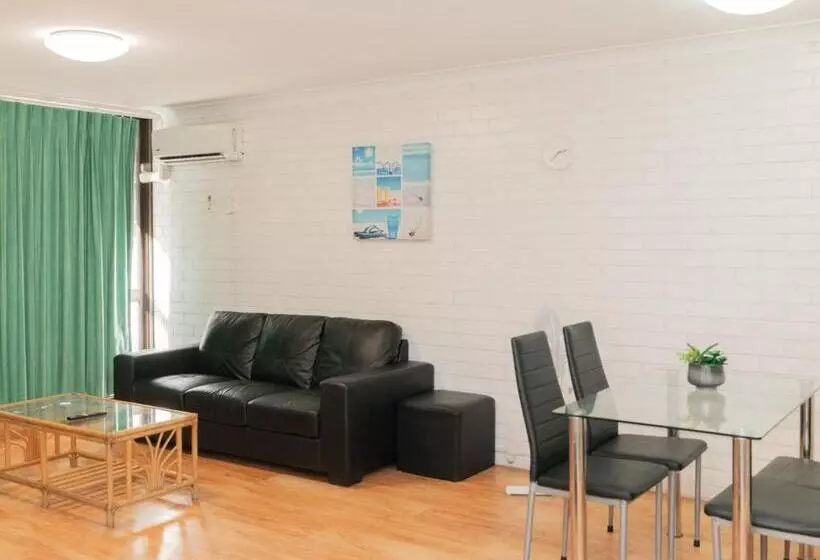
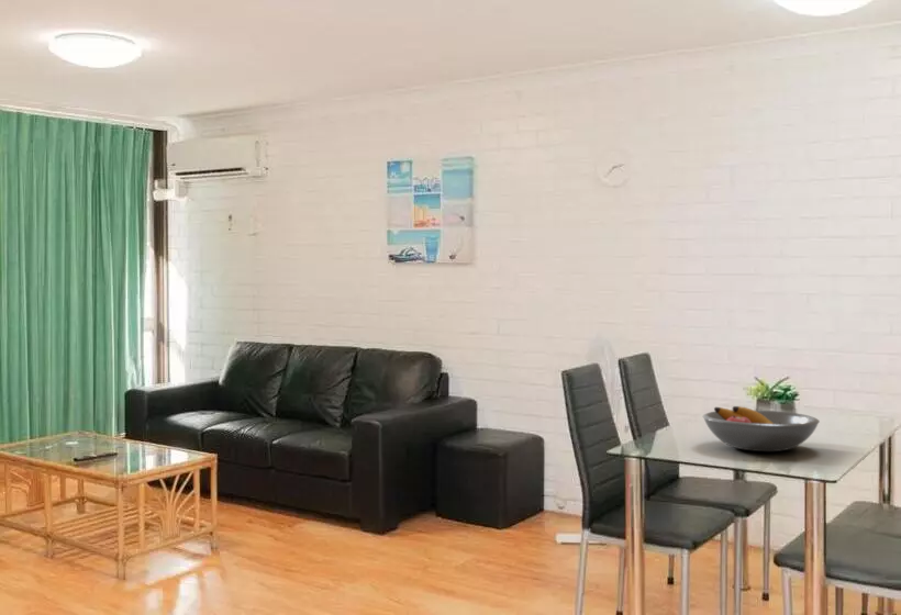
+ fruit bowl [702,405,821,452]
